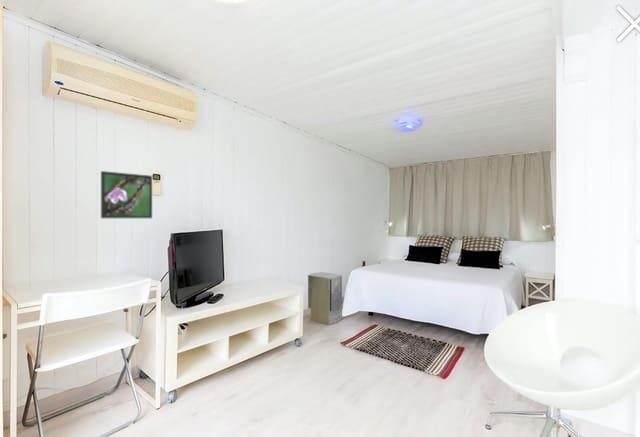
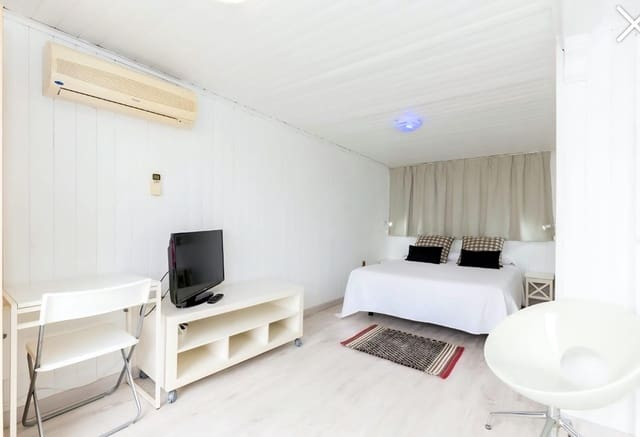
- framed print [100,170,153,219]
- air purifier [307,271,343,326]
